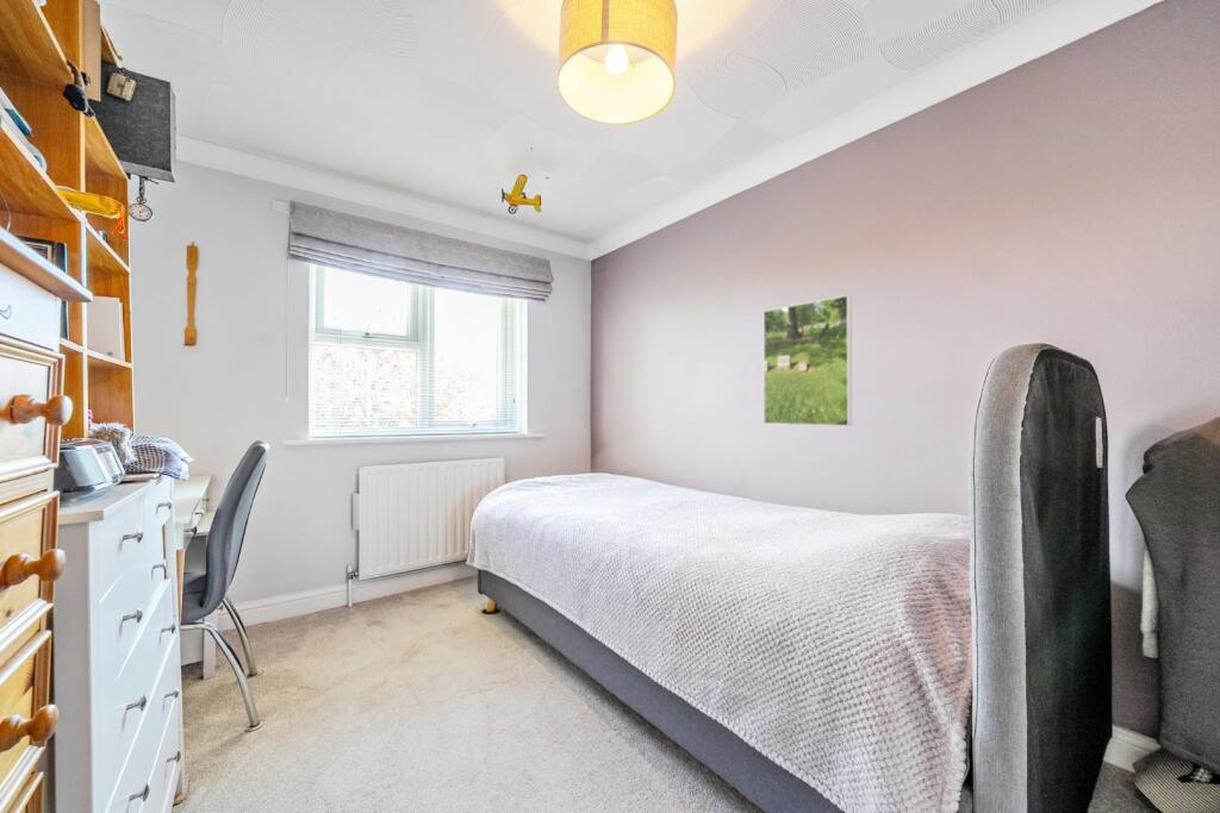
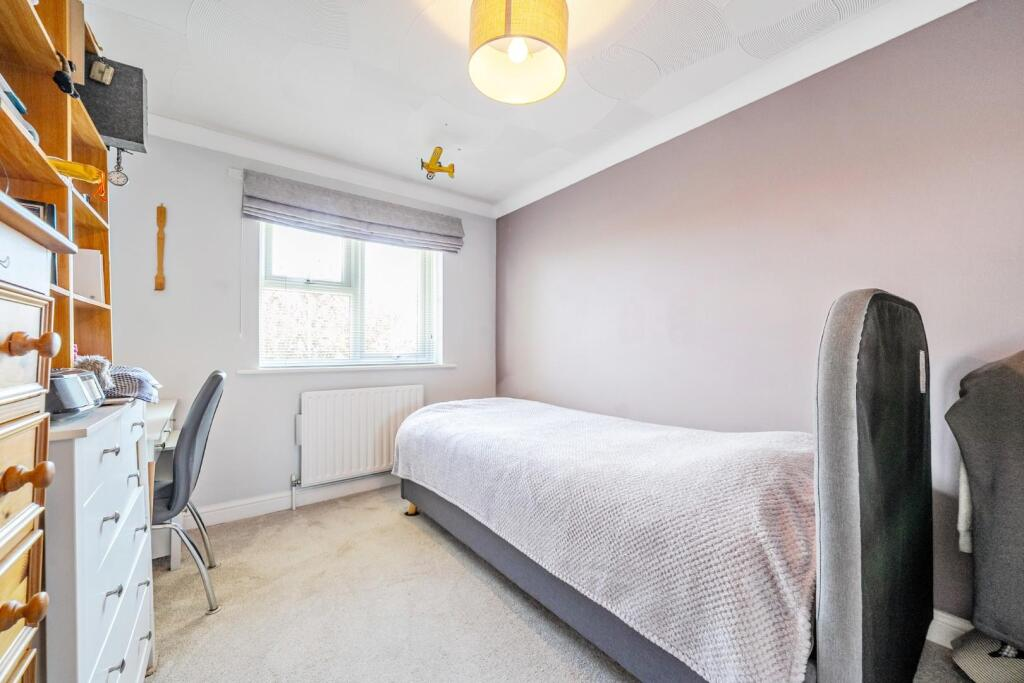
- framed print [762,294,853,427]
